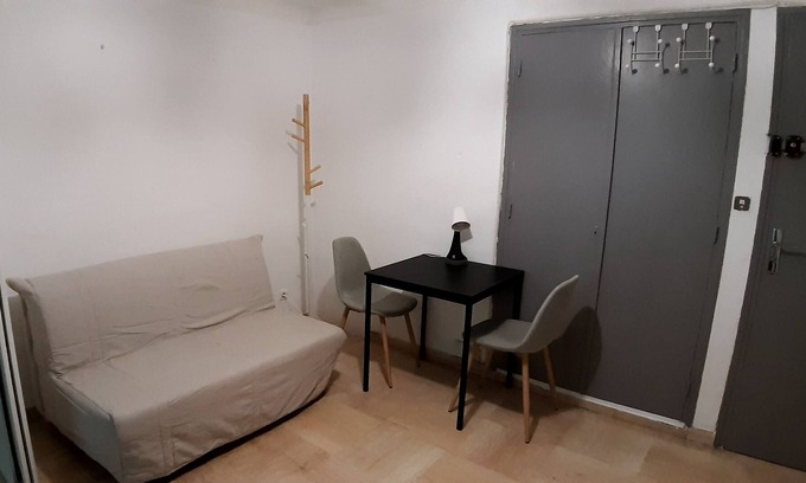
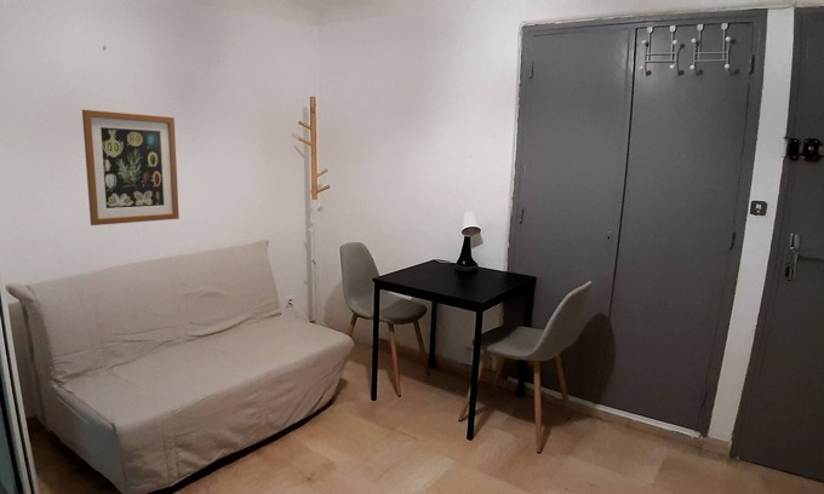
+ wall art [81,109,181,226]
